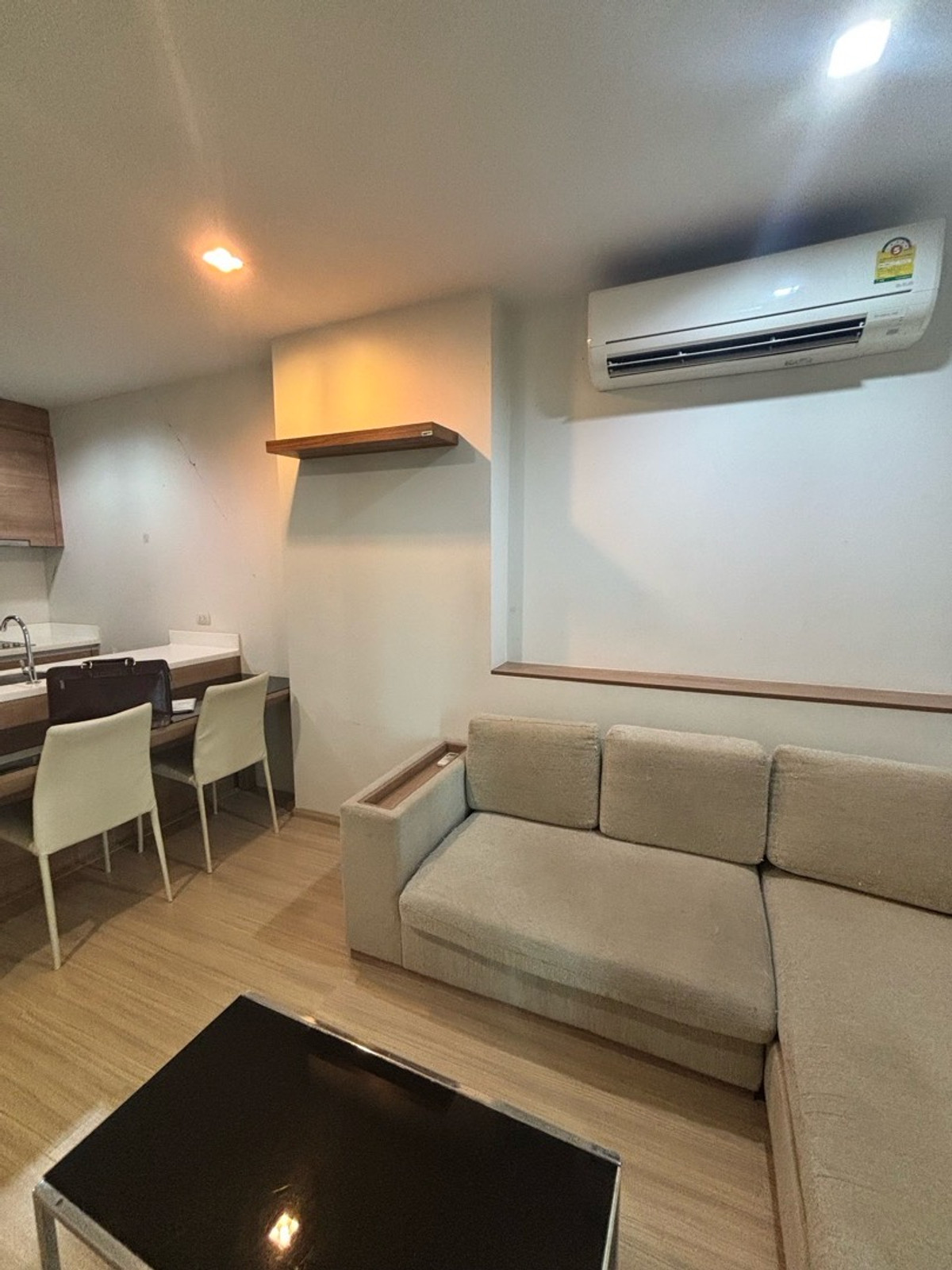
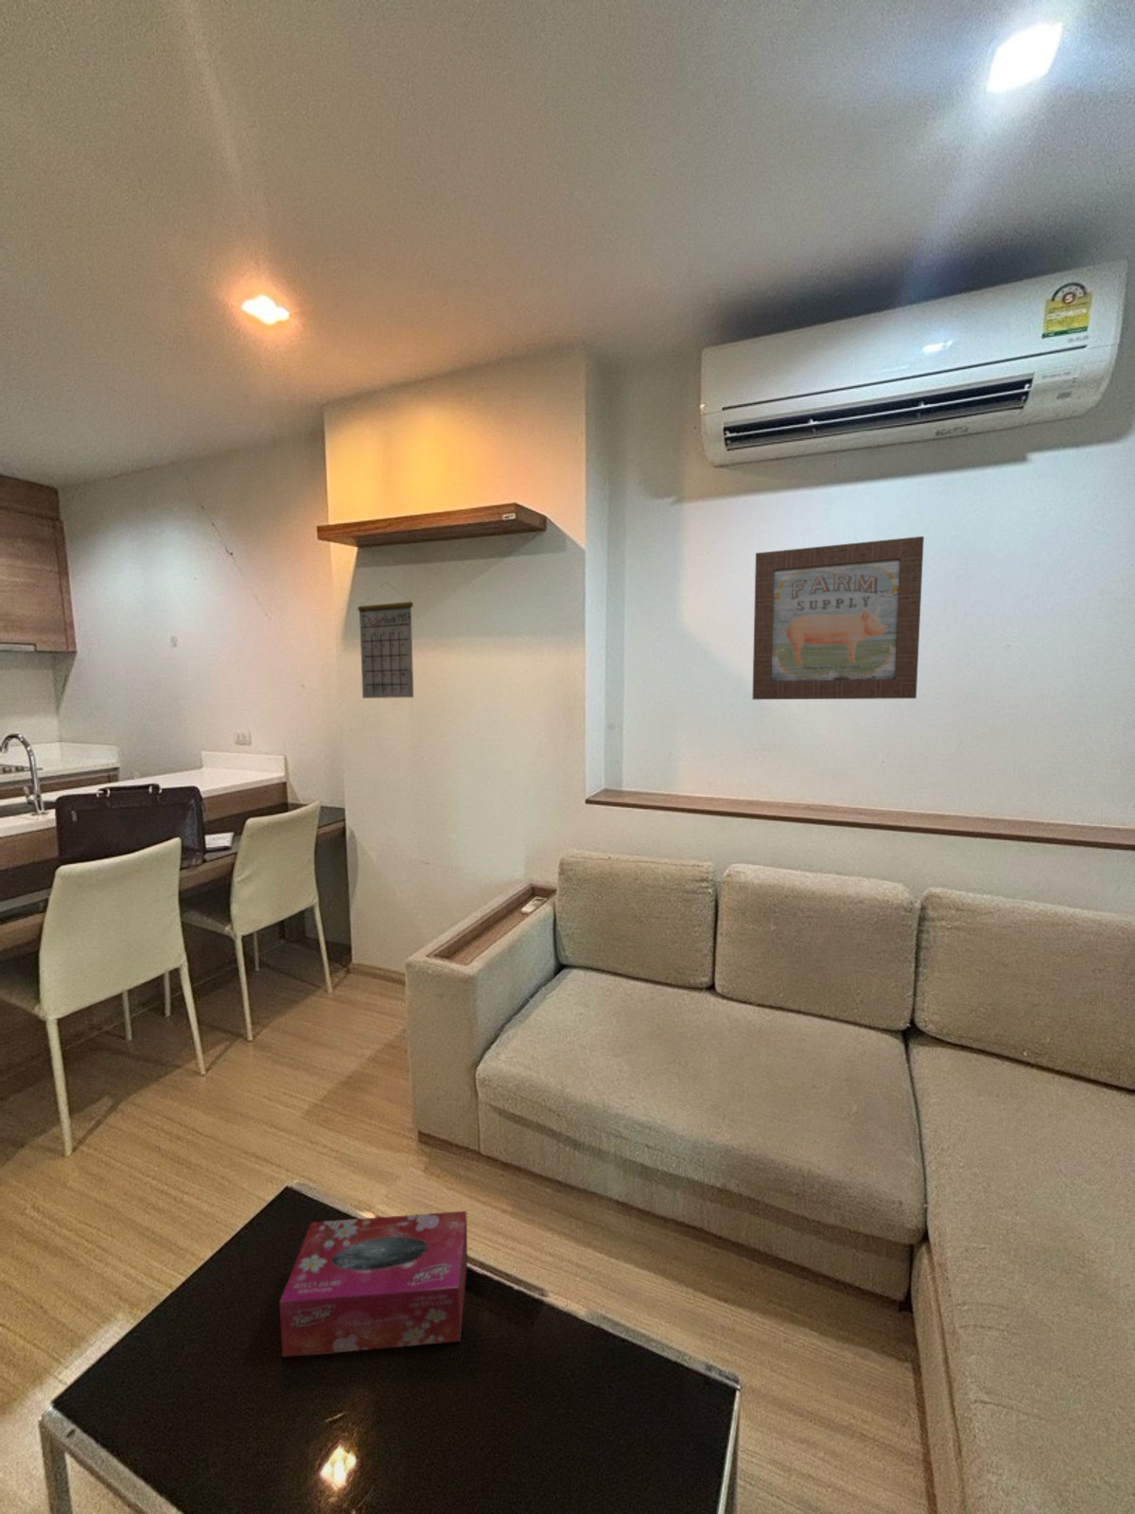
+ tissue box [279,1210,469,1358]
+ calendar [356,581,414,700]
+ wall art [752,535,925,700]
